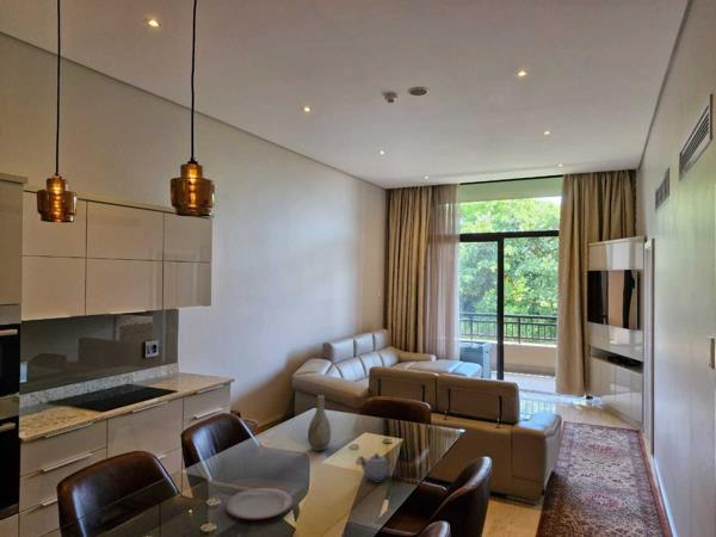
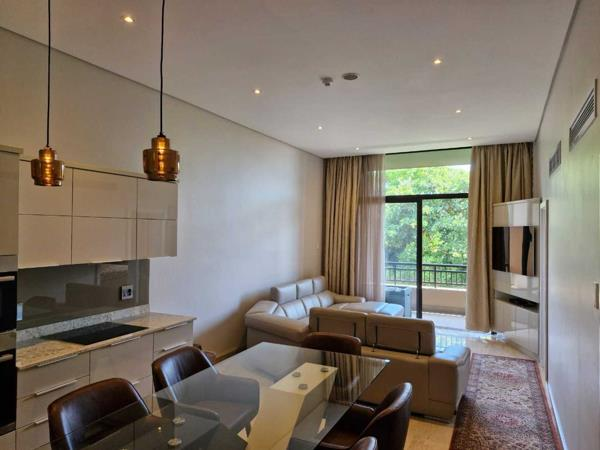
- teapot [358,452,397,482]
- vase [307,394,332,452]
- plate [224,487,294,520]
